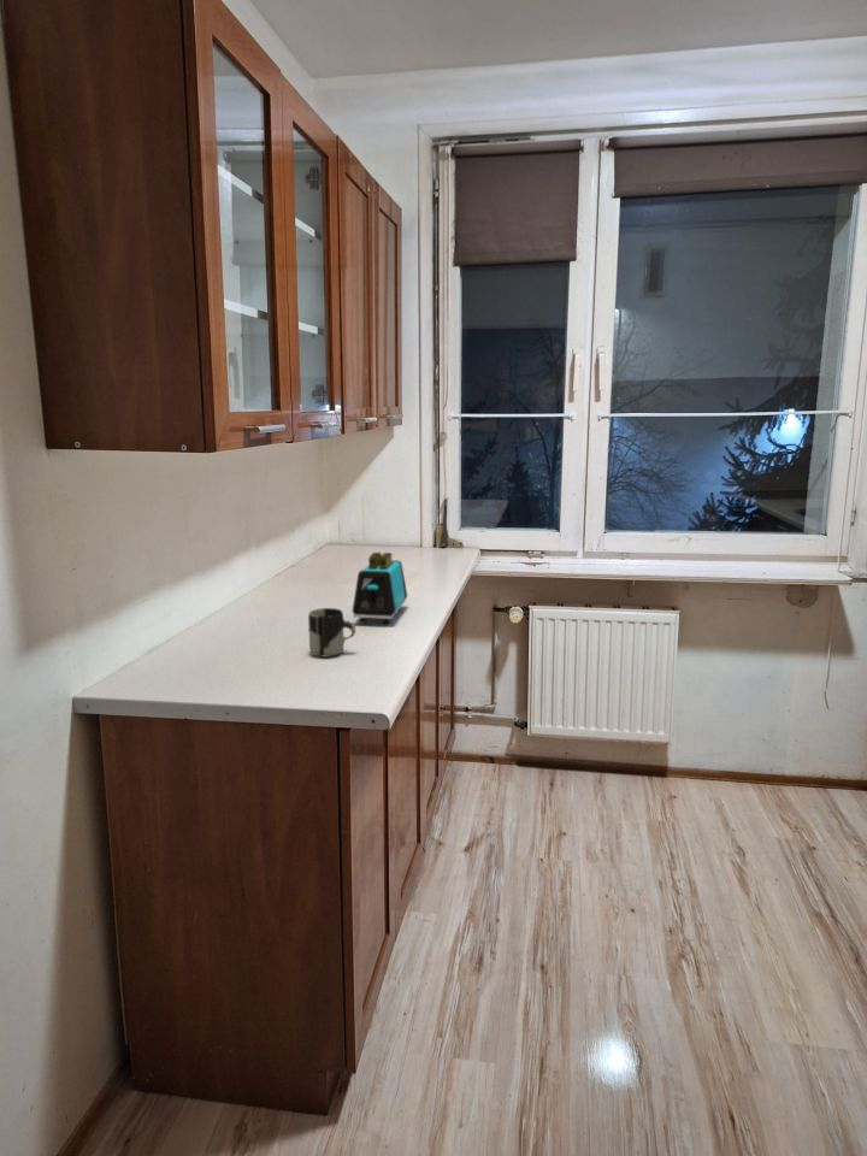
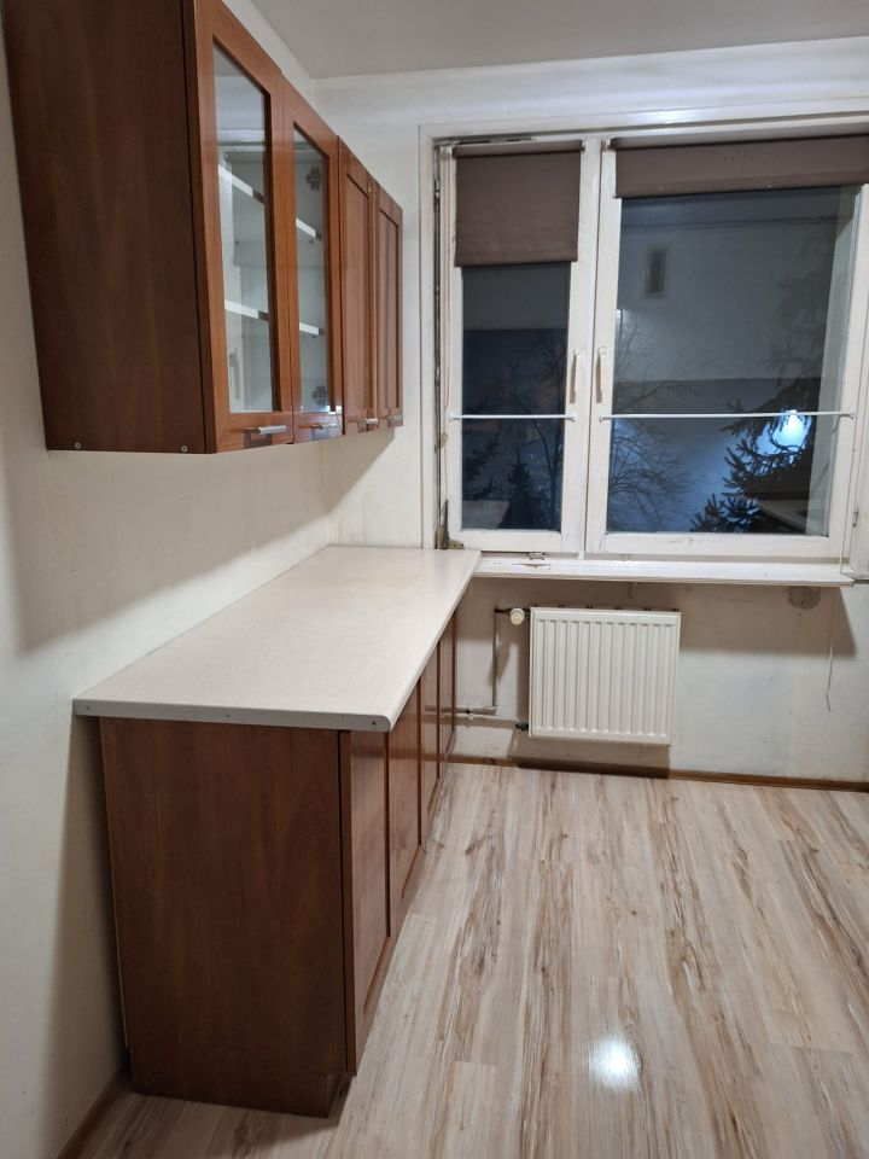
- toaster [352,552,408,625]
- cup [307,607,356,659]
